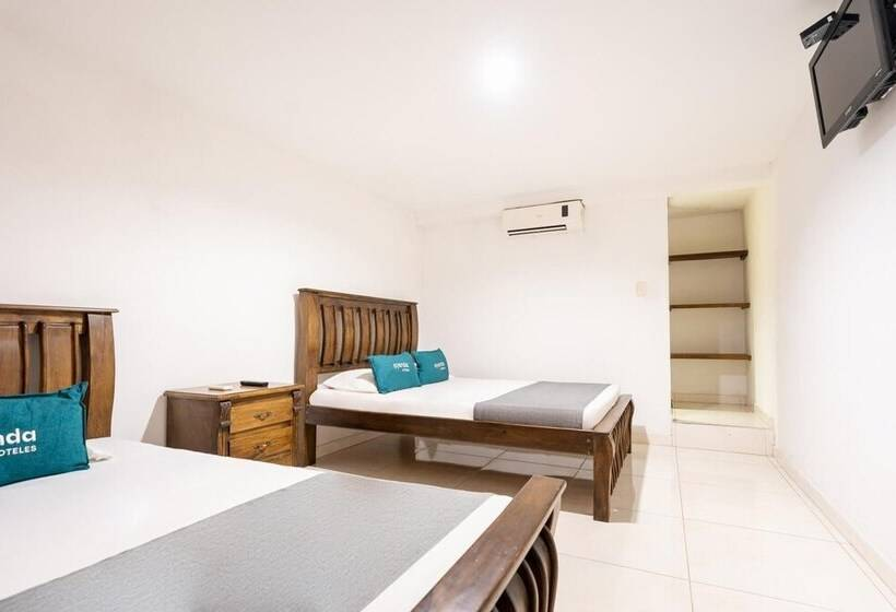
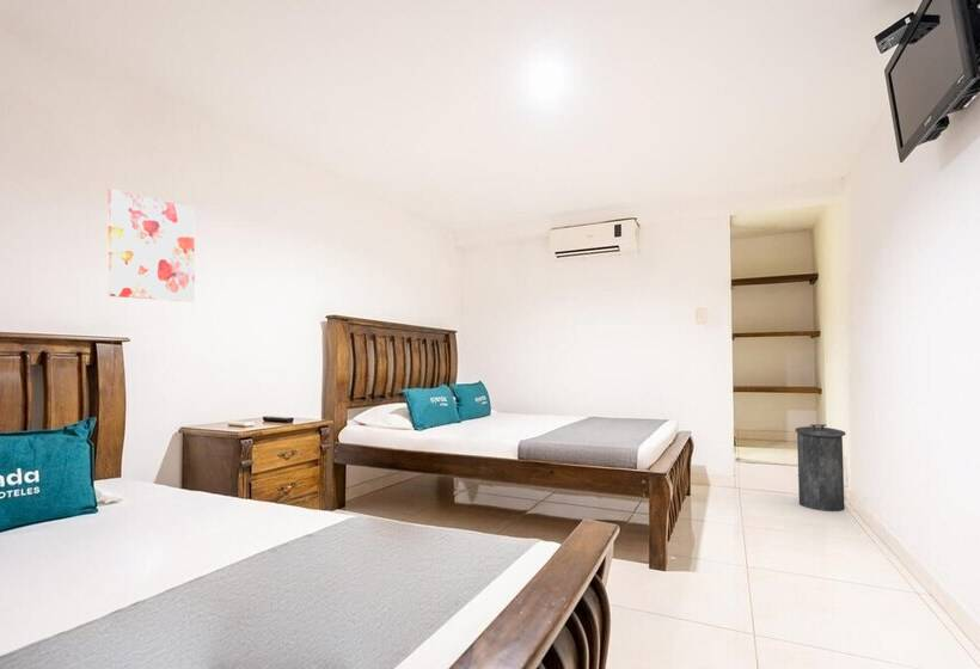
+ wall art [106,188,196,302]
+ trash bin [795,423,846,513]
